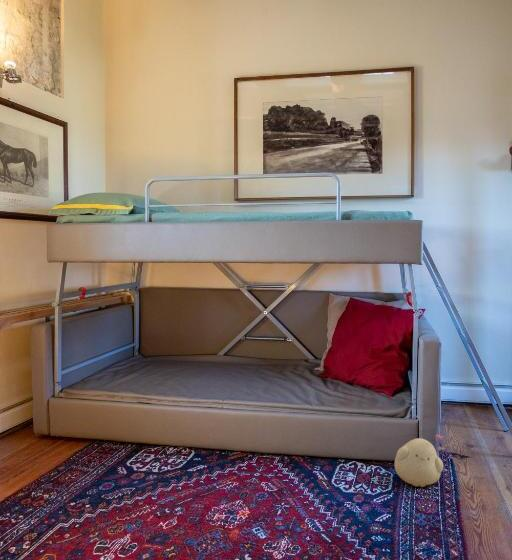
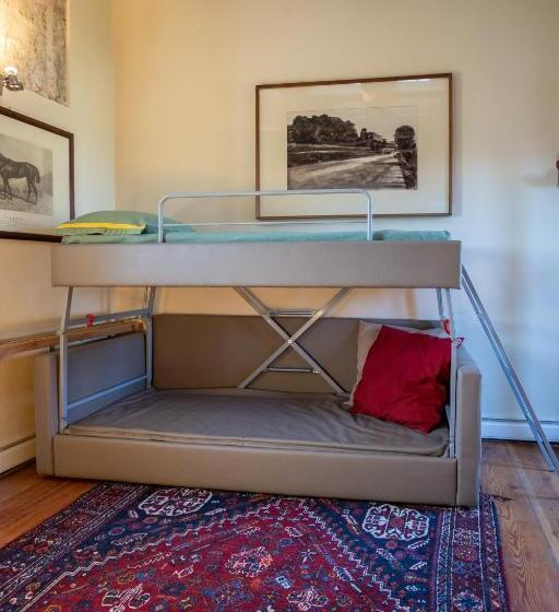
- plush toy [394,434,448,488]
